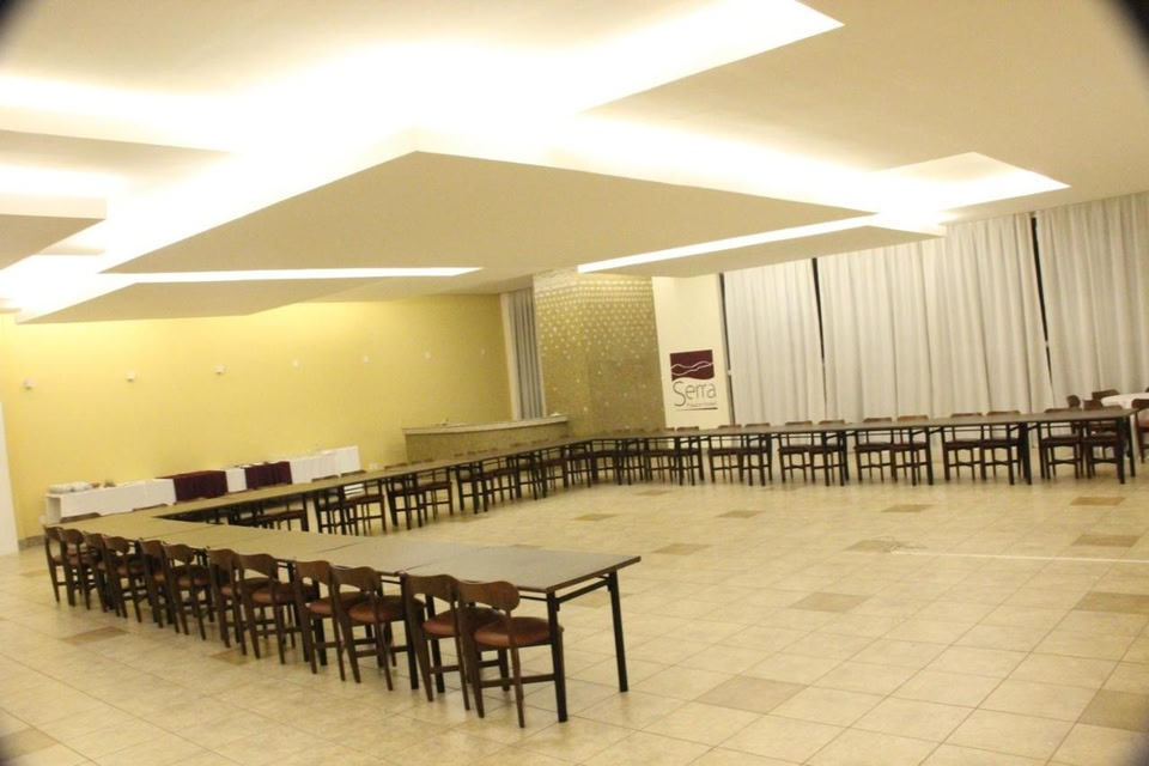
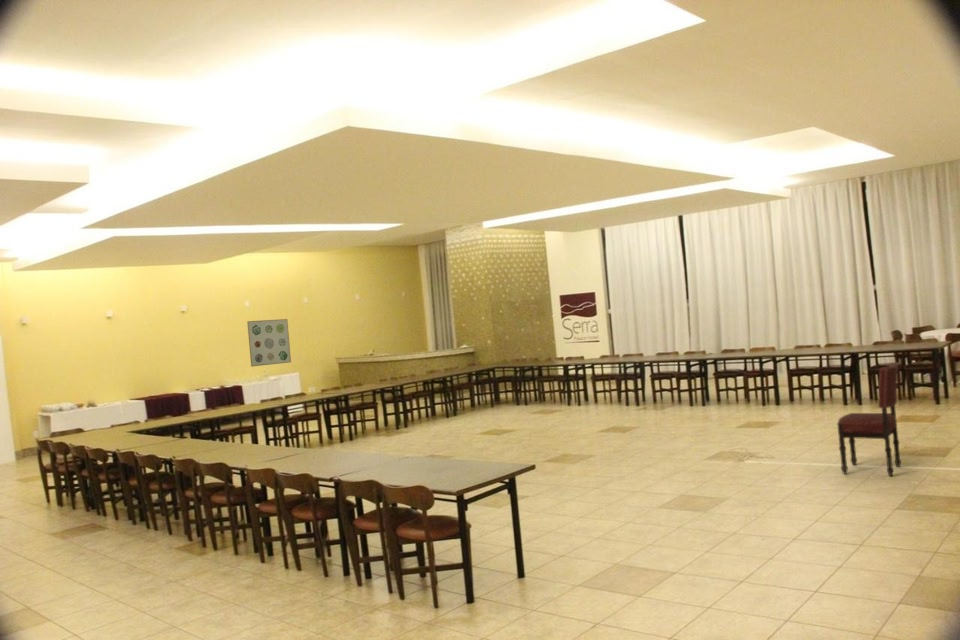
+ dining chair [836,362,902,477]
+ wall art [246,318,292,368]
